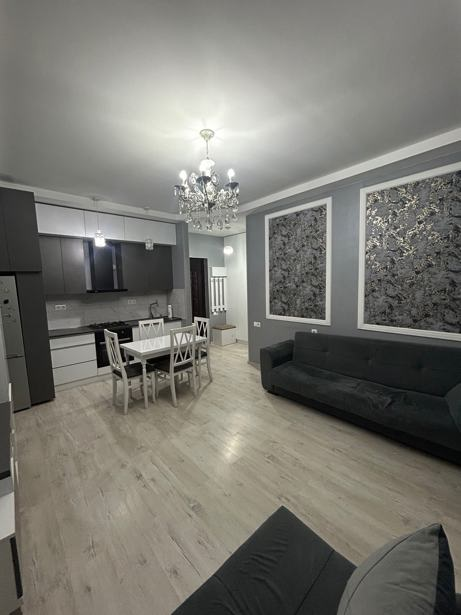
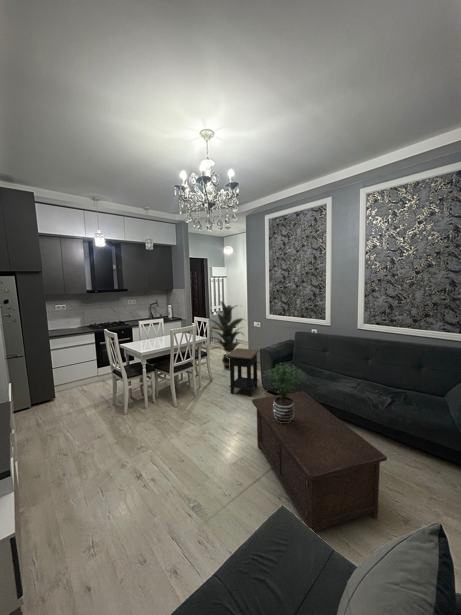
+ cabinet [251,390,388,533]
+ indoor plant [208,300,248,371]
+ potted plant [262,362,306,423]
+ side table [226,347,261,398]
